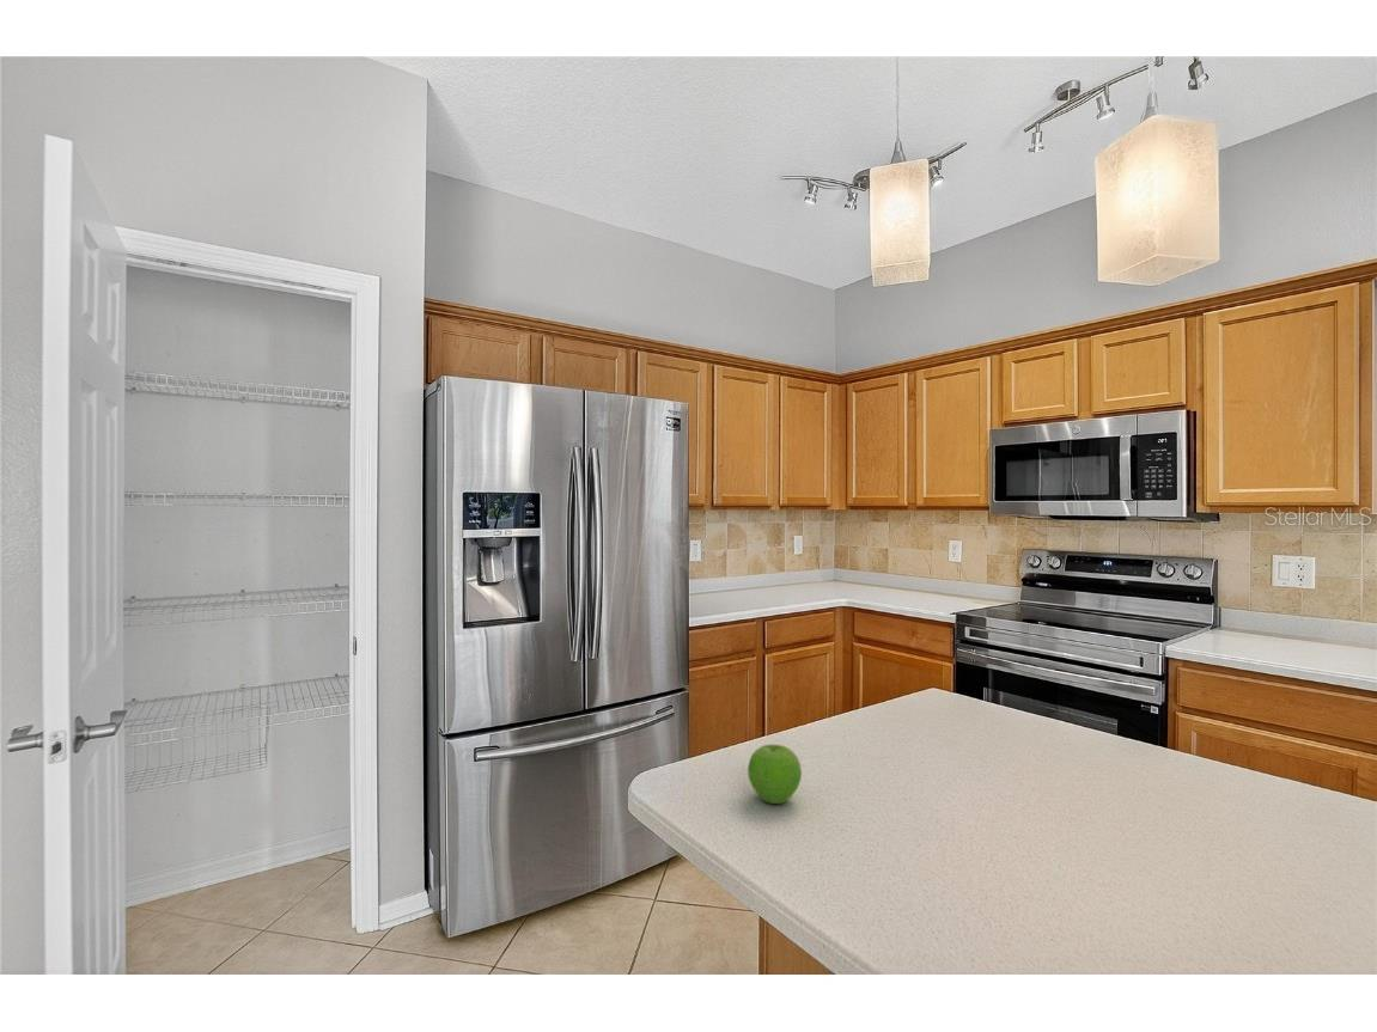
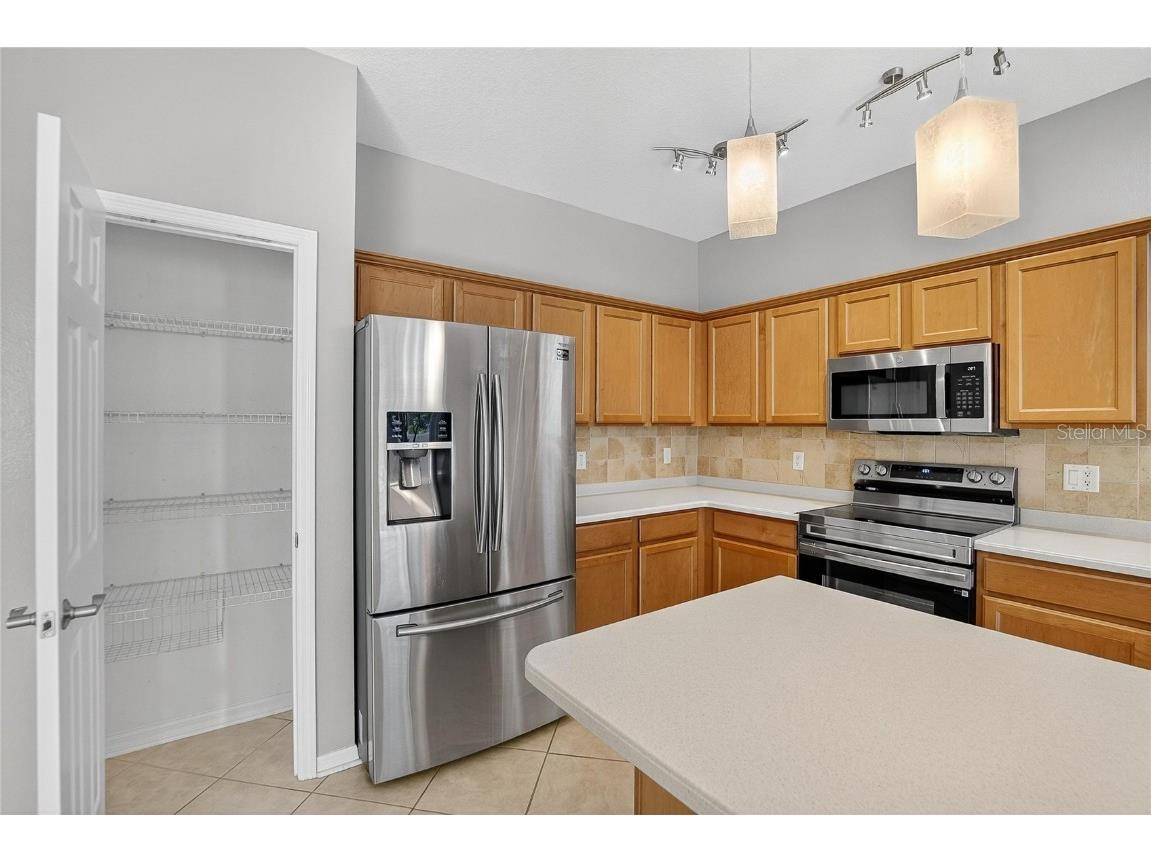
- fruit [747,743,803,805]
